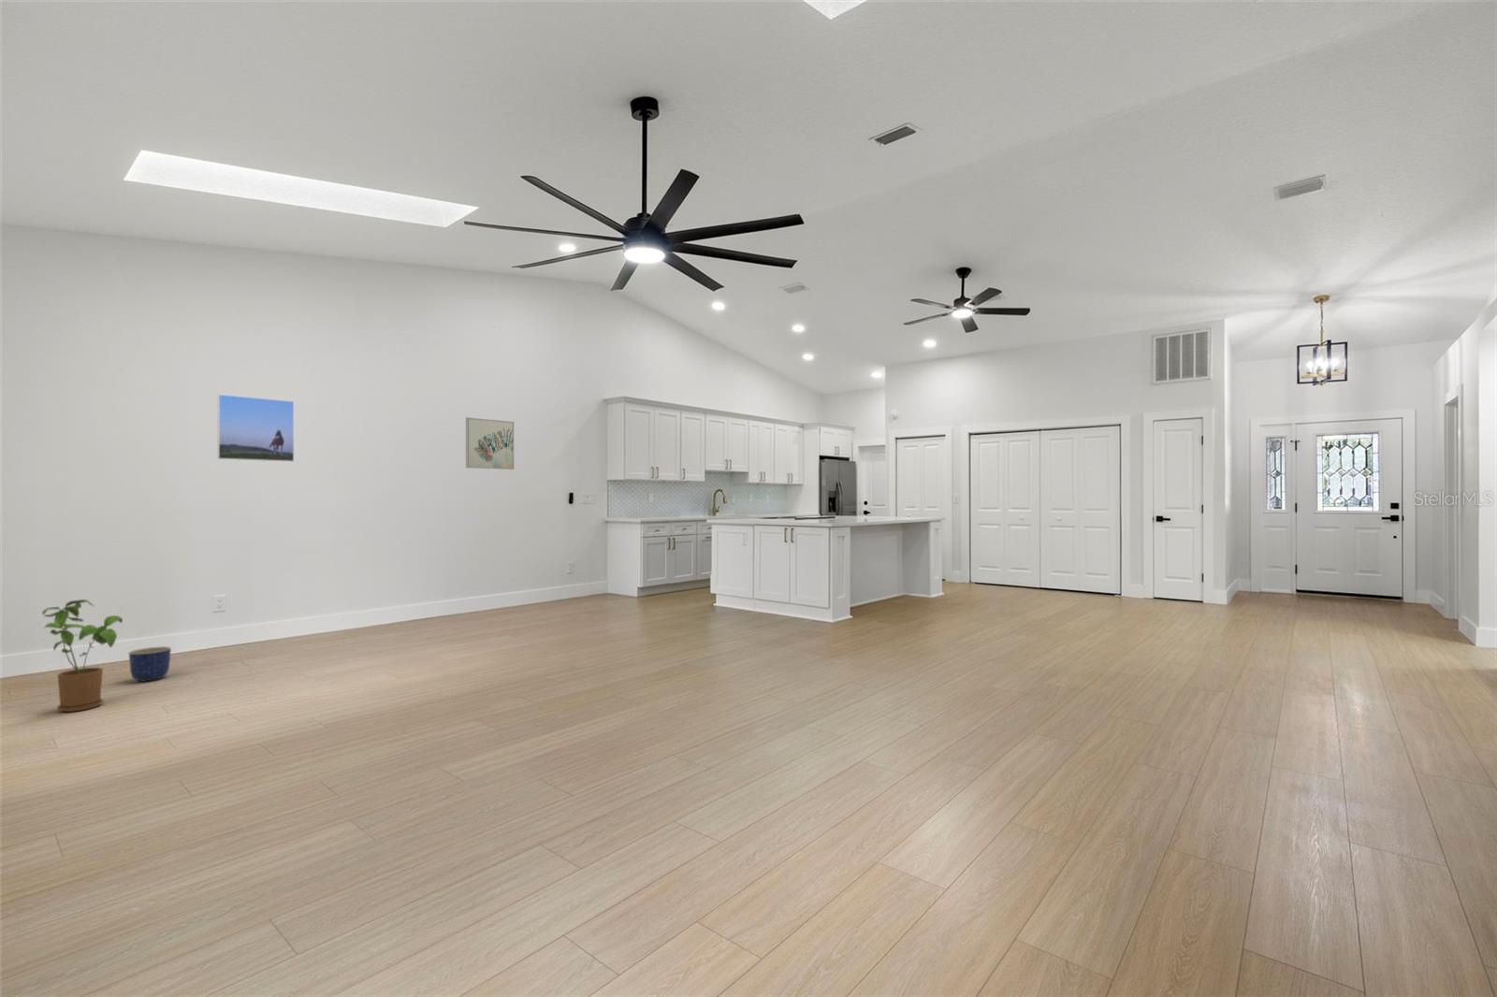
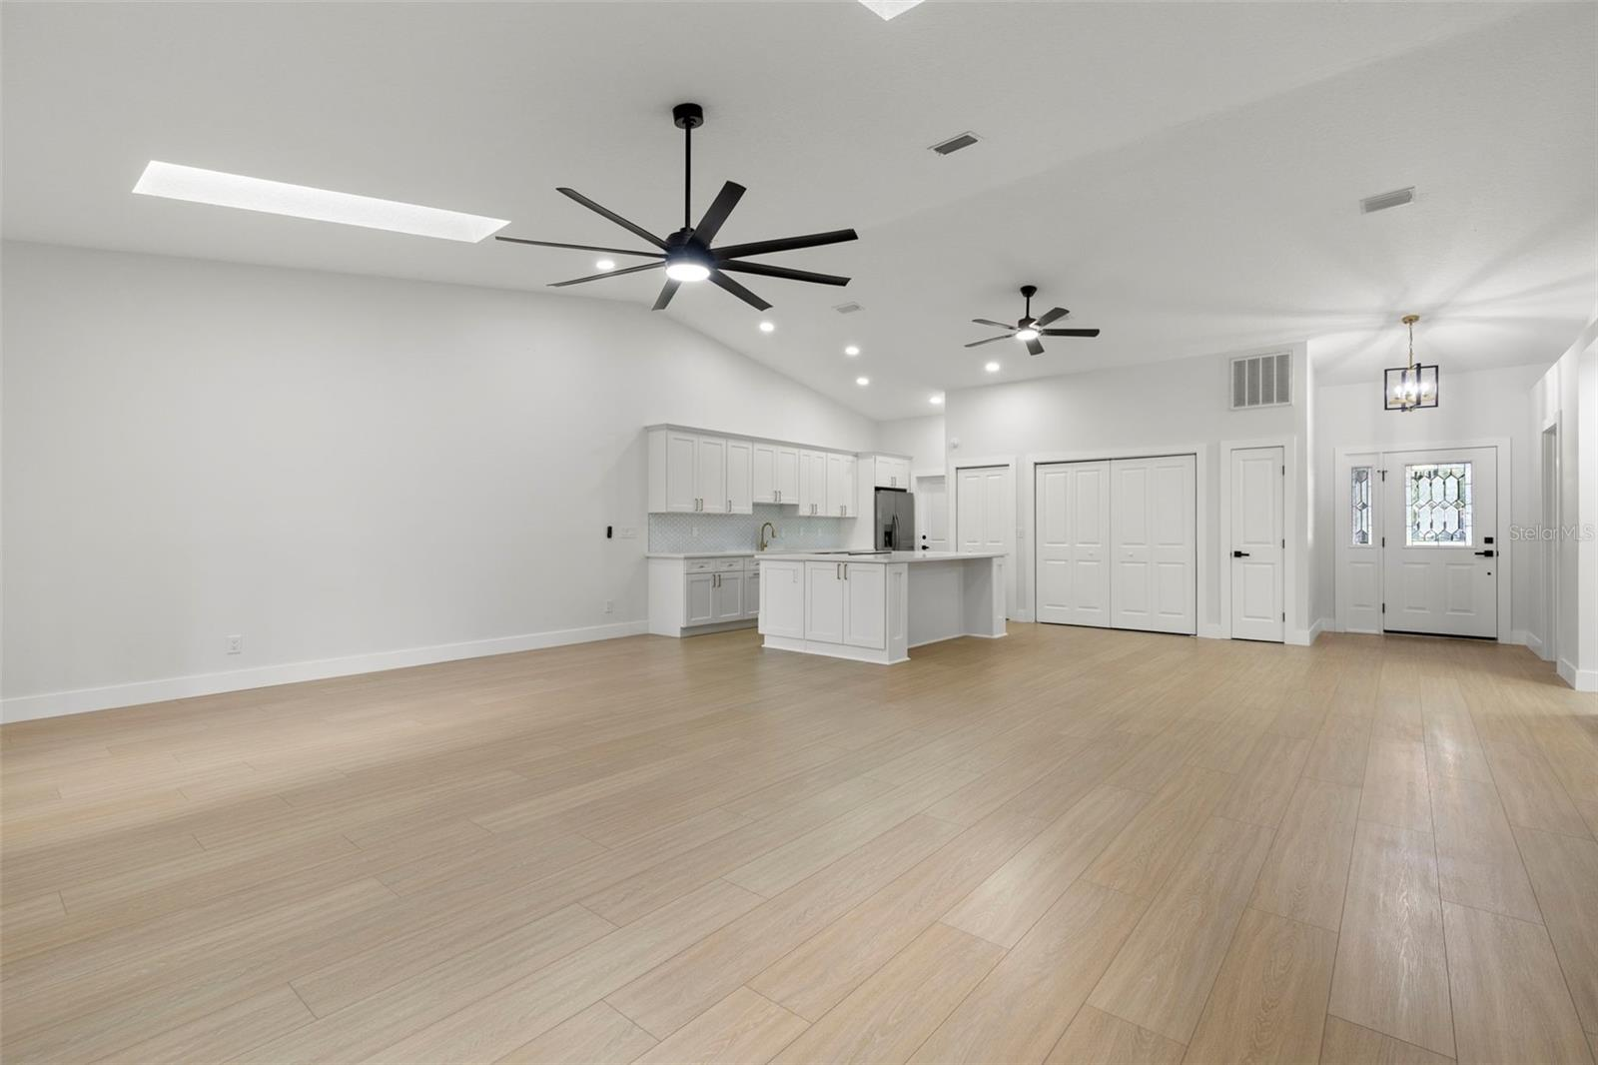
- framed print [217,394,295,463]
- house plant [41,599,124,712]
- planter [128,645,173,682]
- wall art [465,416,514,471]
